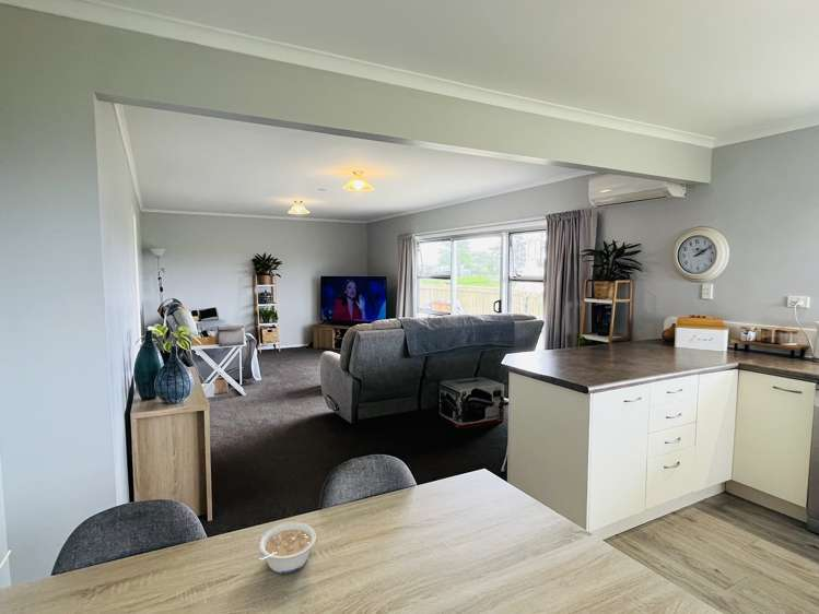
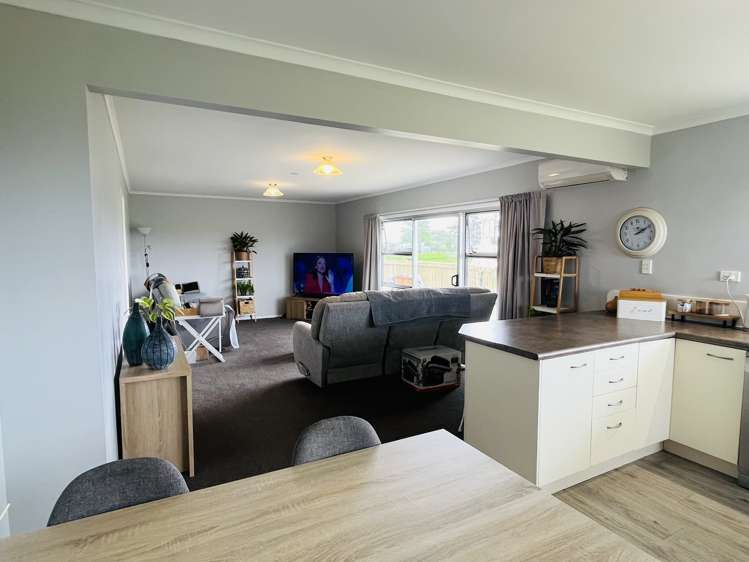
- legume [257,521,317,574]
